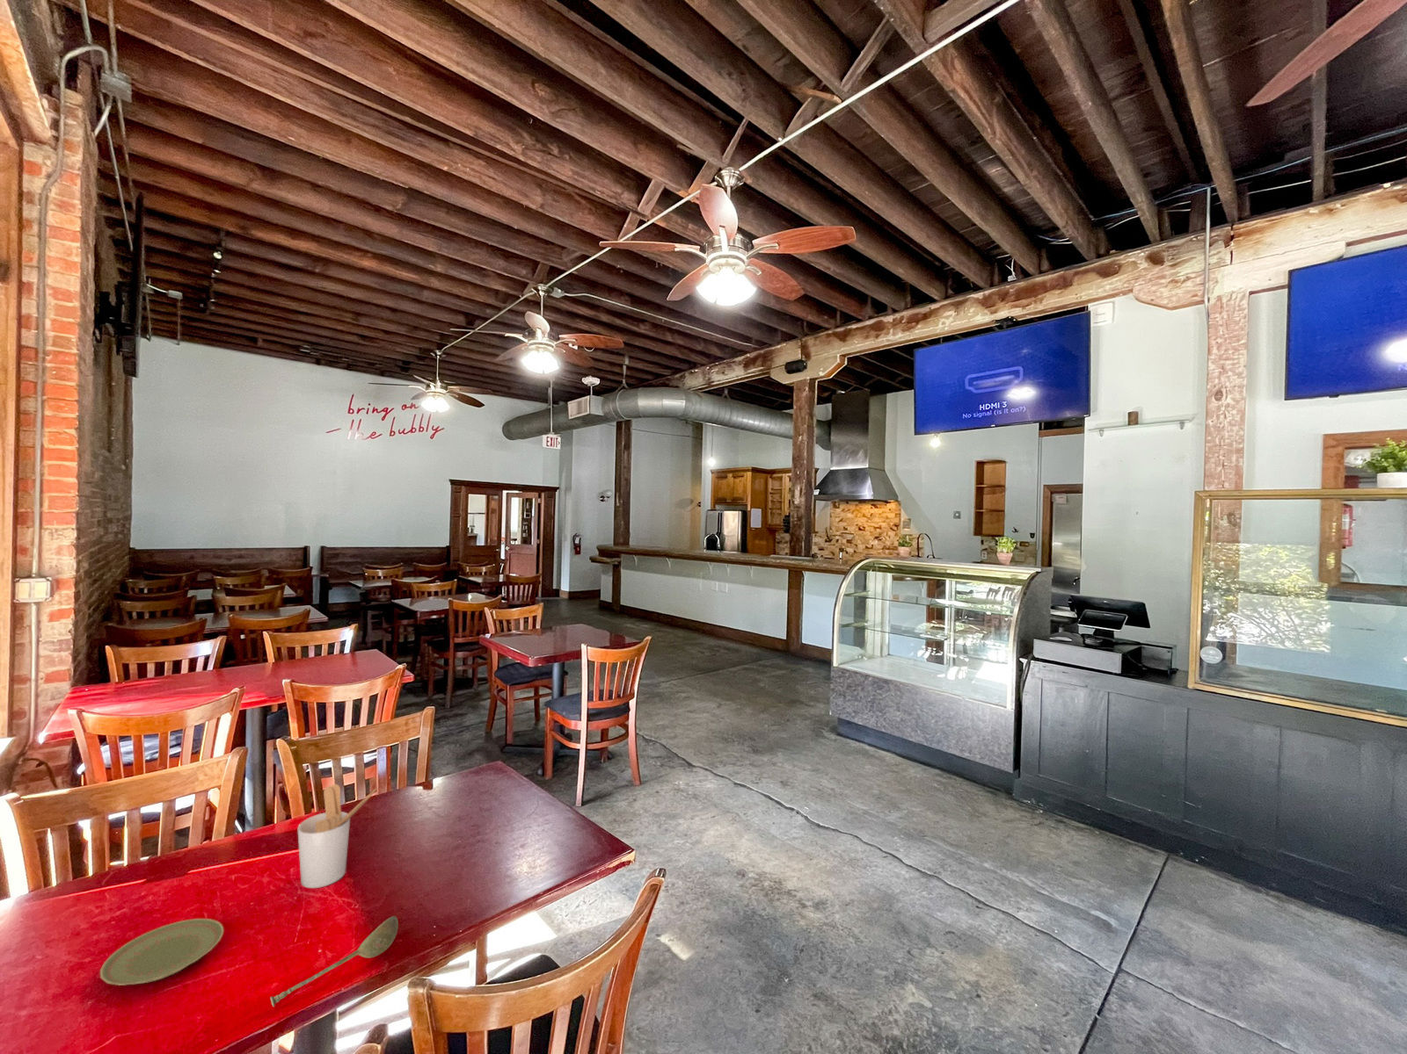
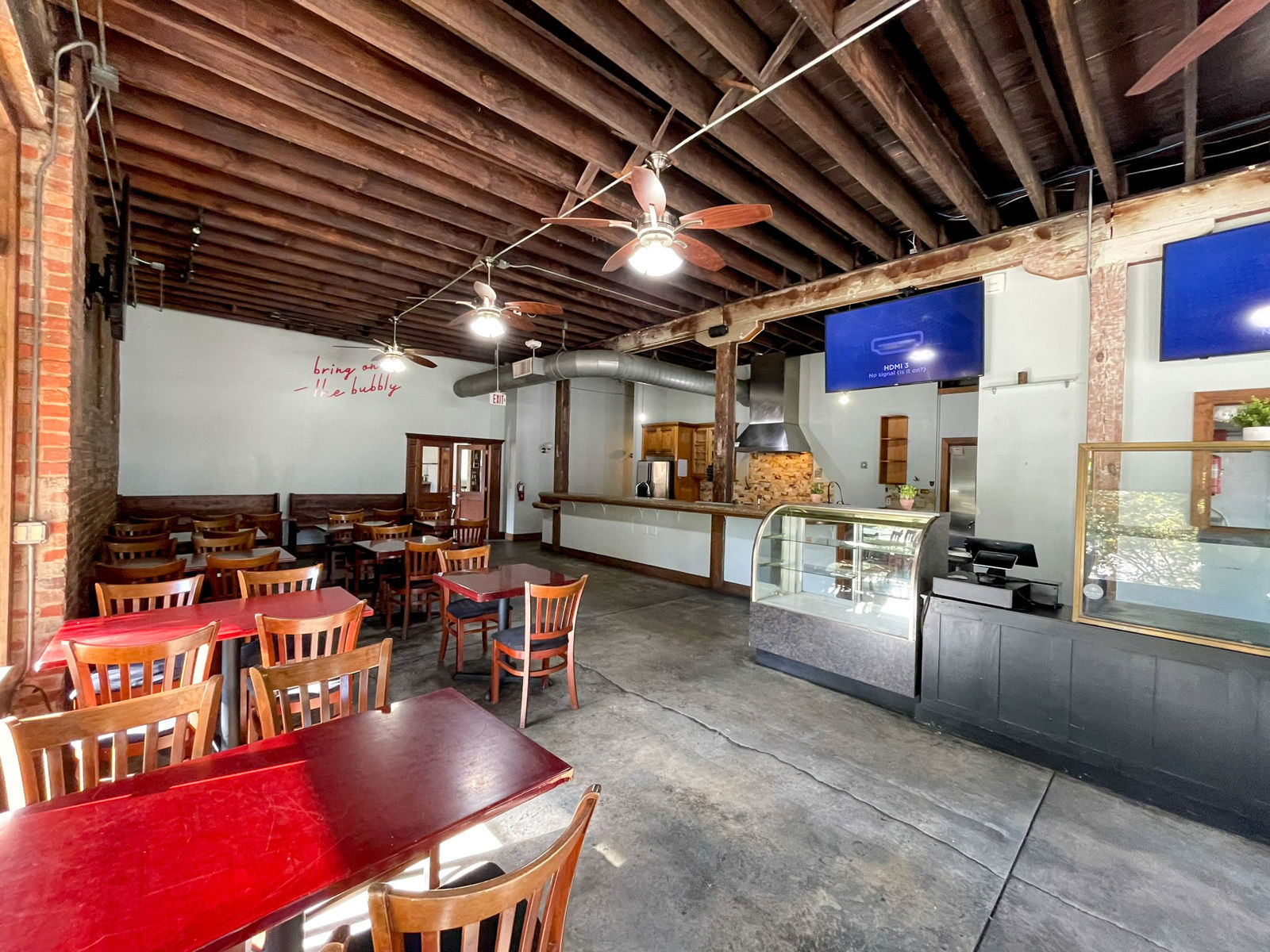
- soupspoon [269,916,399,1008]
- utensil holder [297,784,378,889]
- plate [100,918,224,986]
